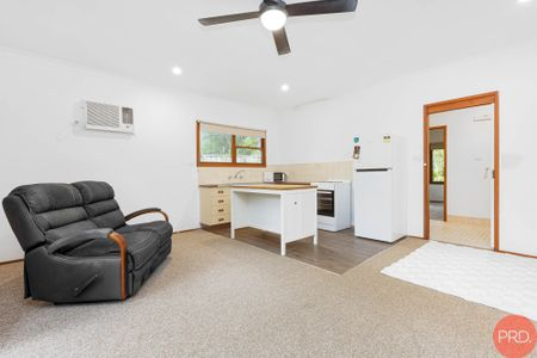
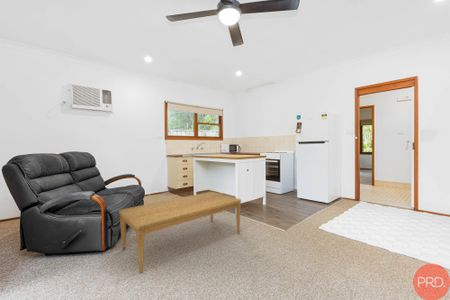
+ coffee table [118,191,242,274]
